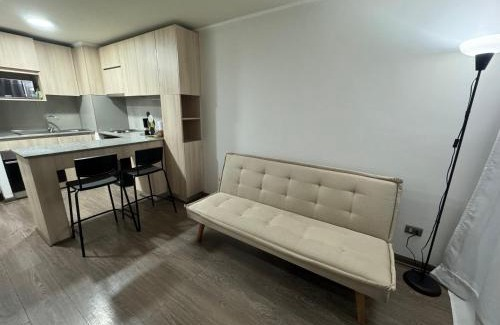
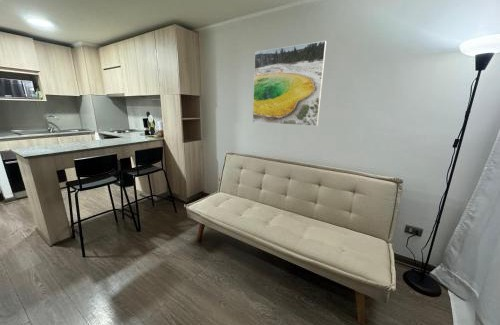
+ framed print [252,40,327,127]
